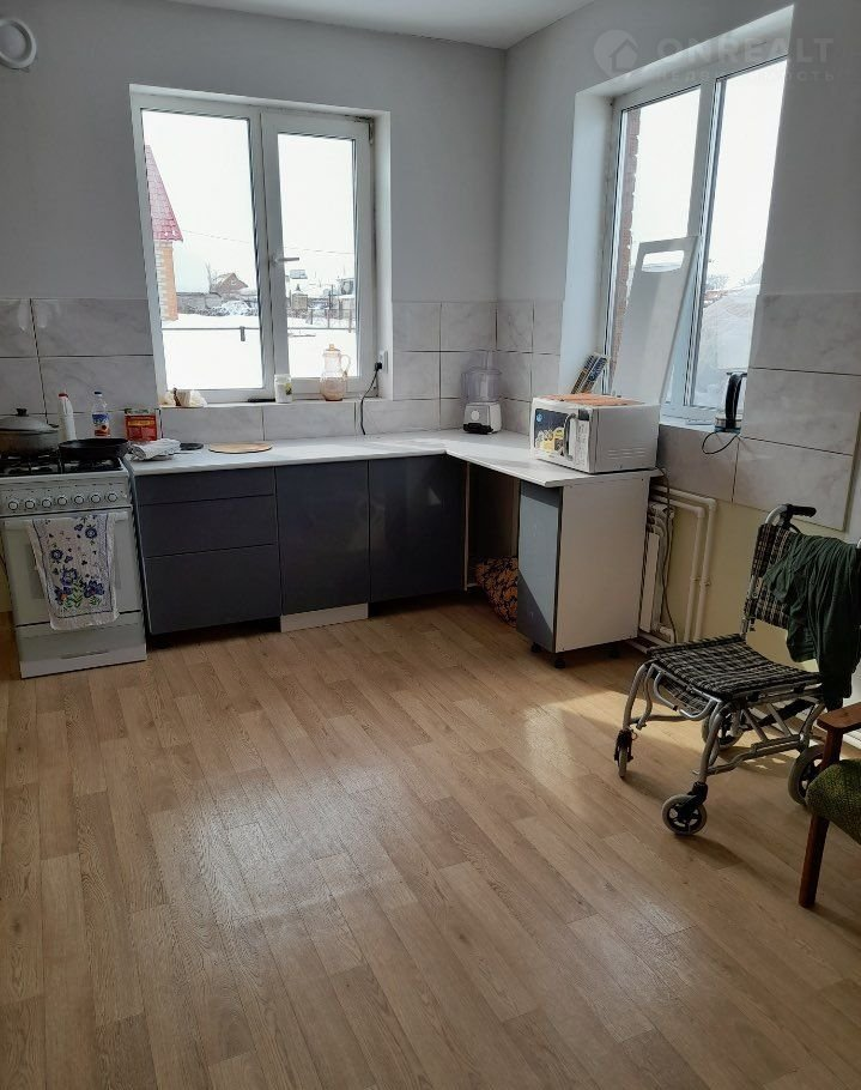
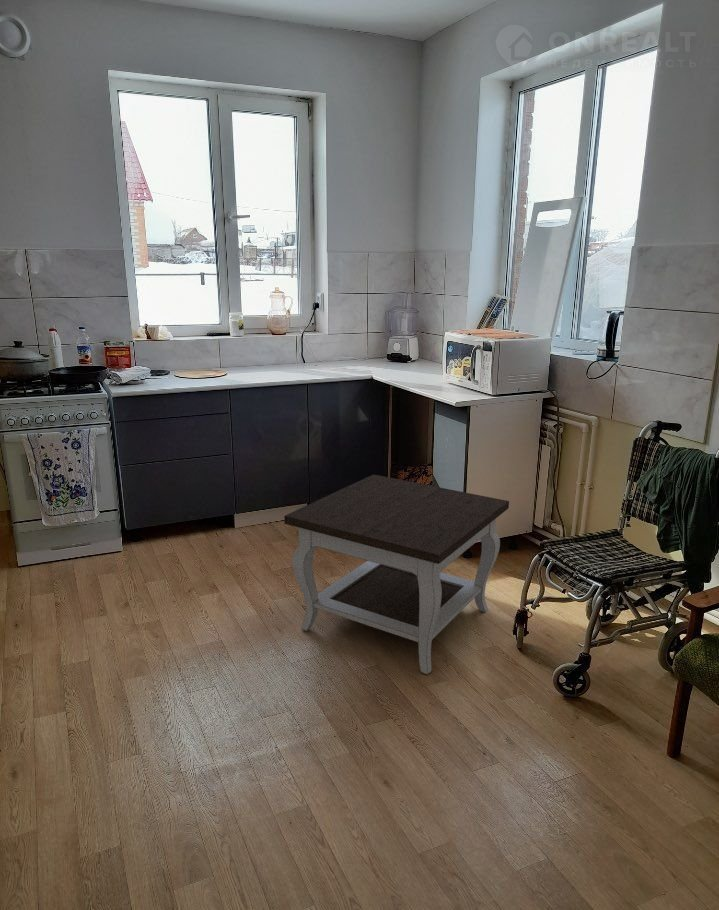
+ side table [283,474,510,676]
